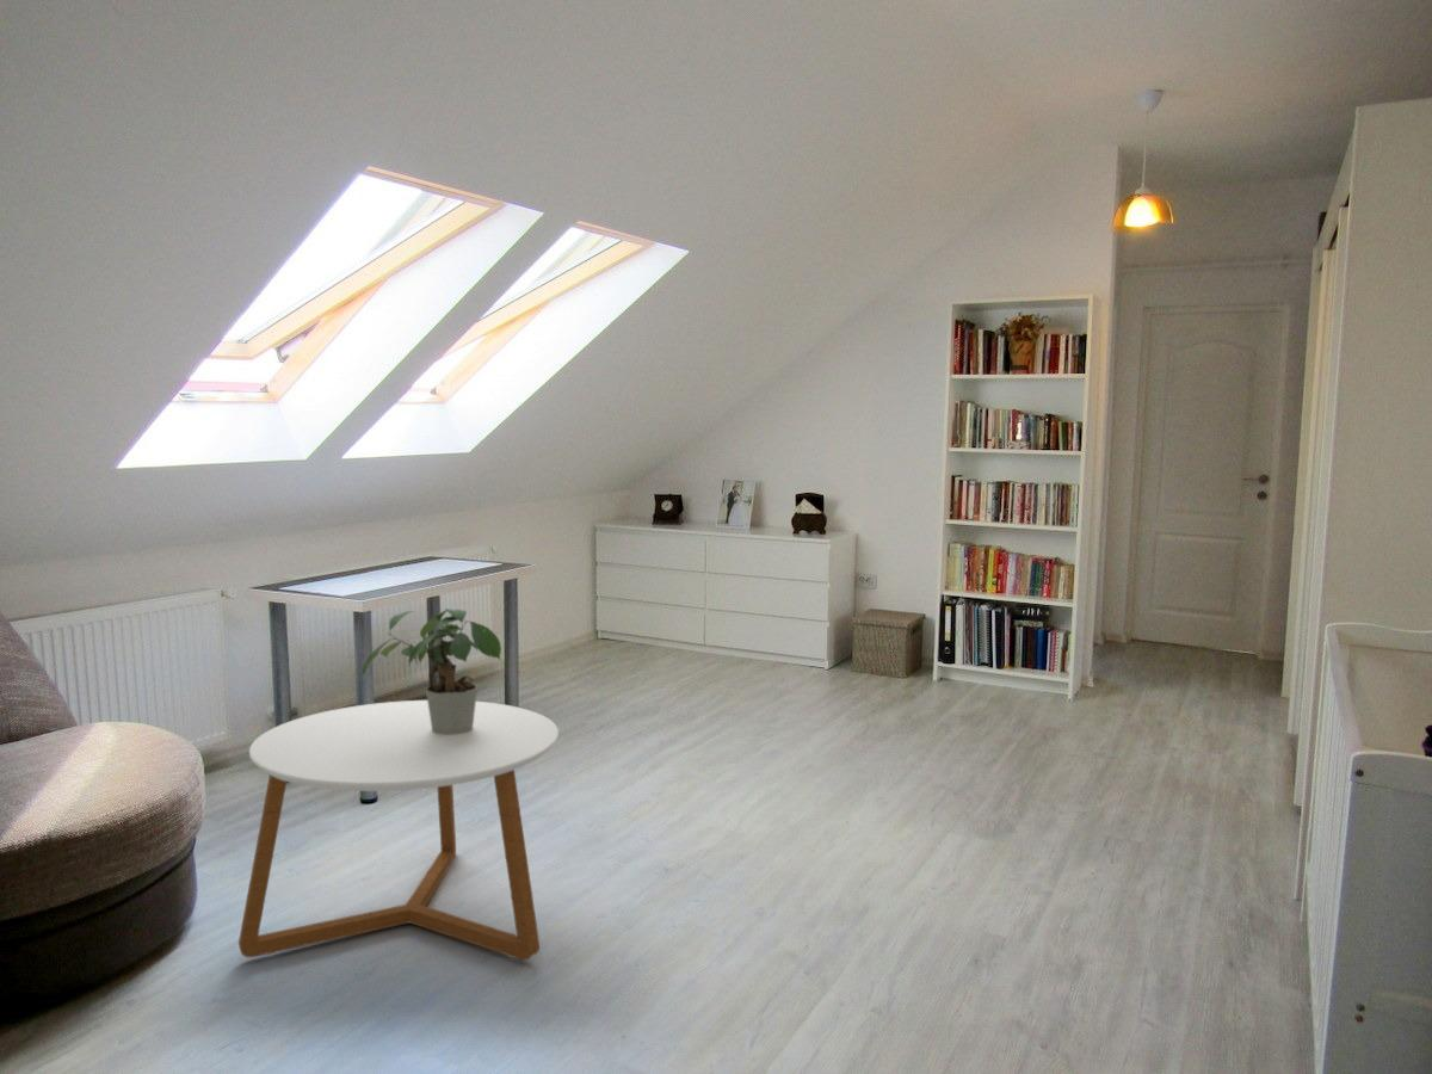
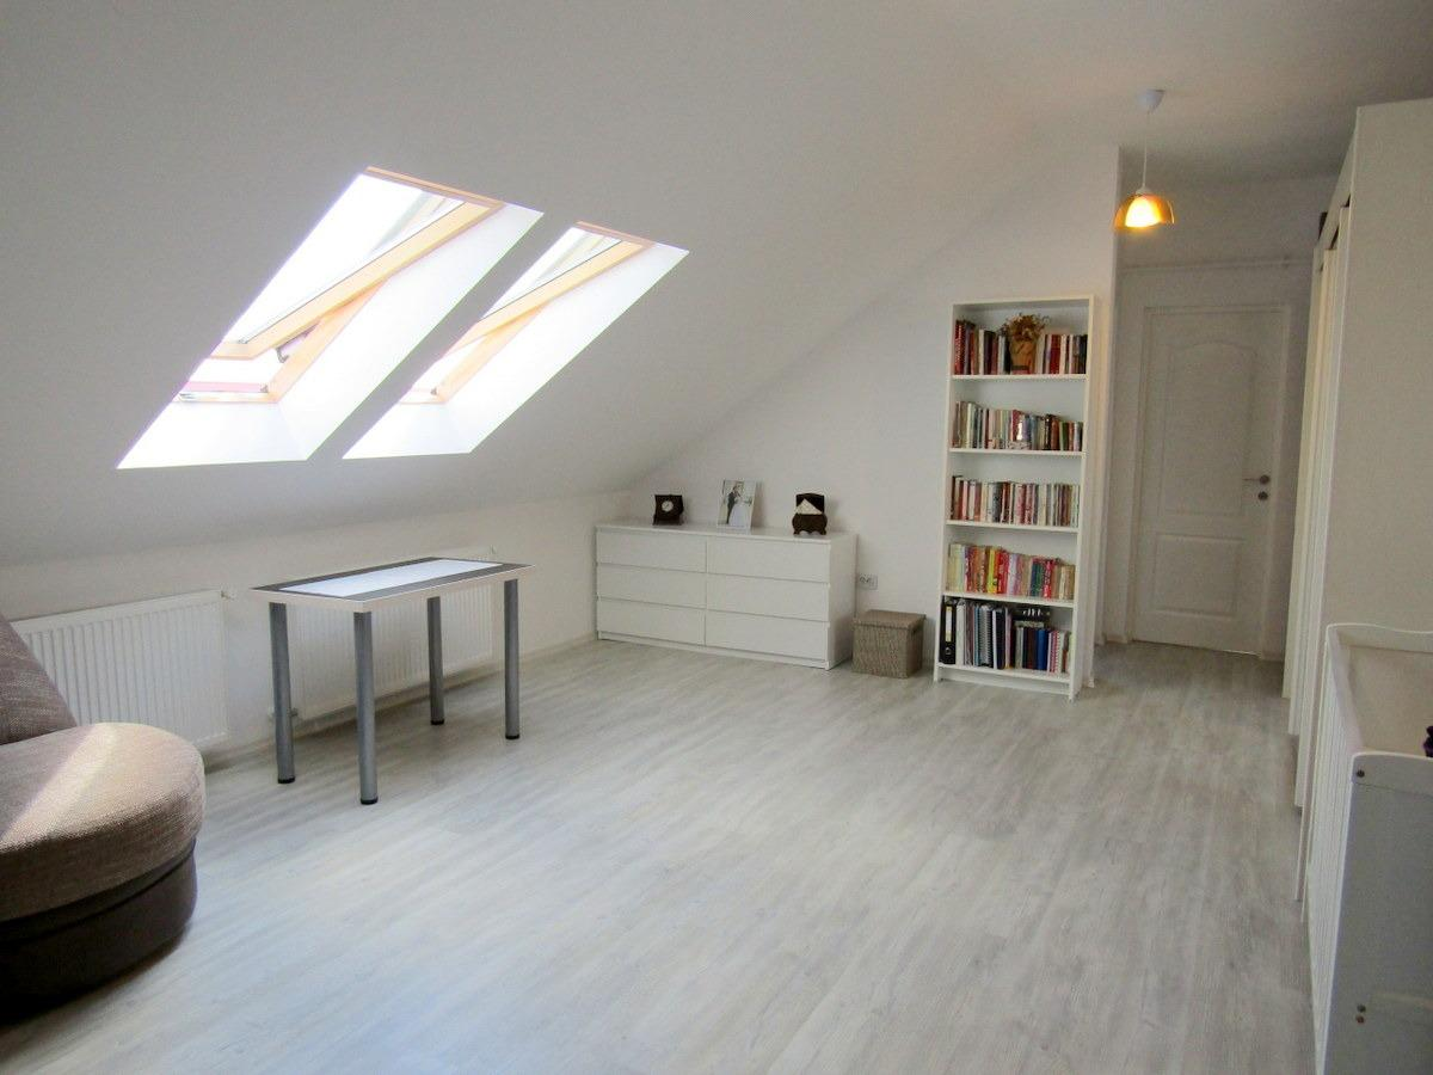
- potted plant [362,607,502,735]
- coffee table [237,699,560,962]
